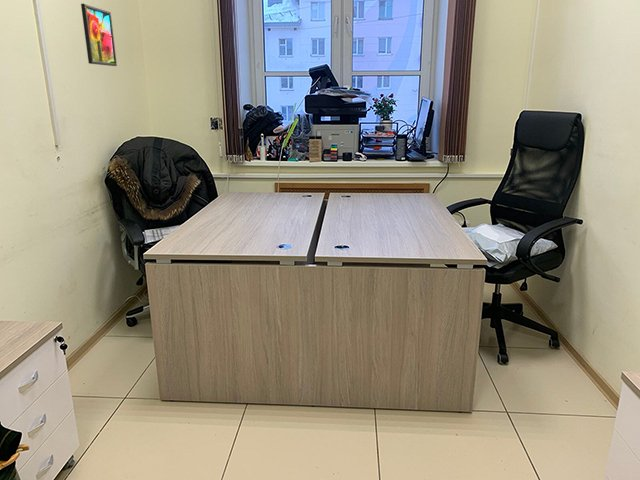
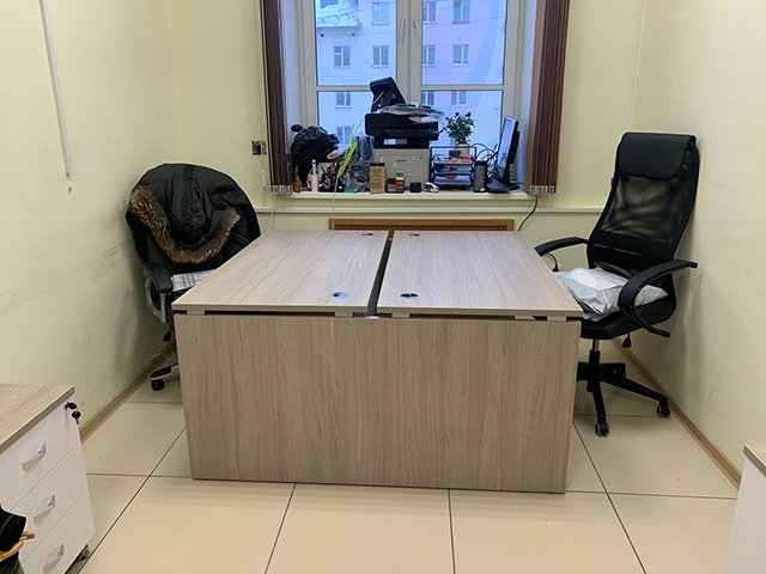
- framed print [80,3,118,67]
